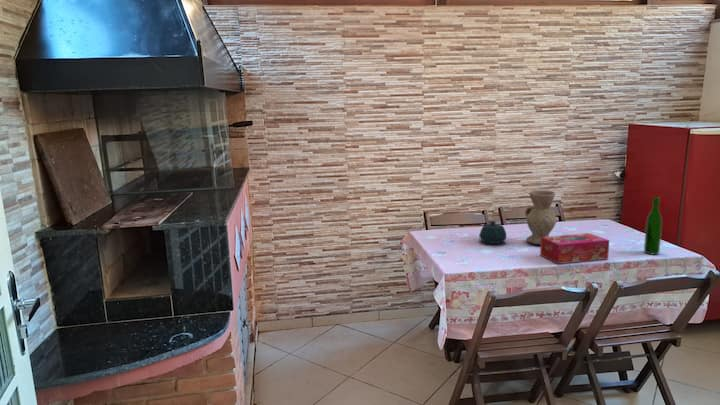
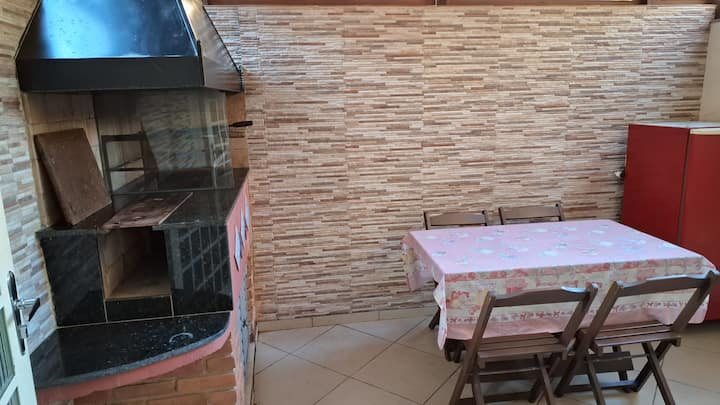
- teapot [478,220,507,245]
- wine bottle [643,196,663,256]
- vase [524,189,557,246]
- tissue box [539,232,610,265]
